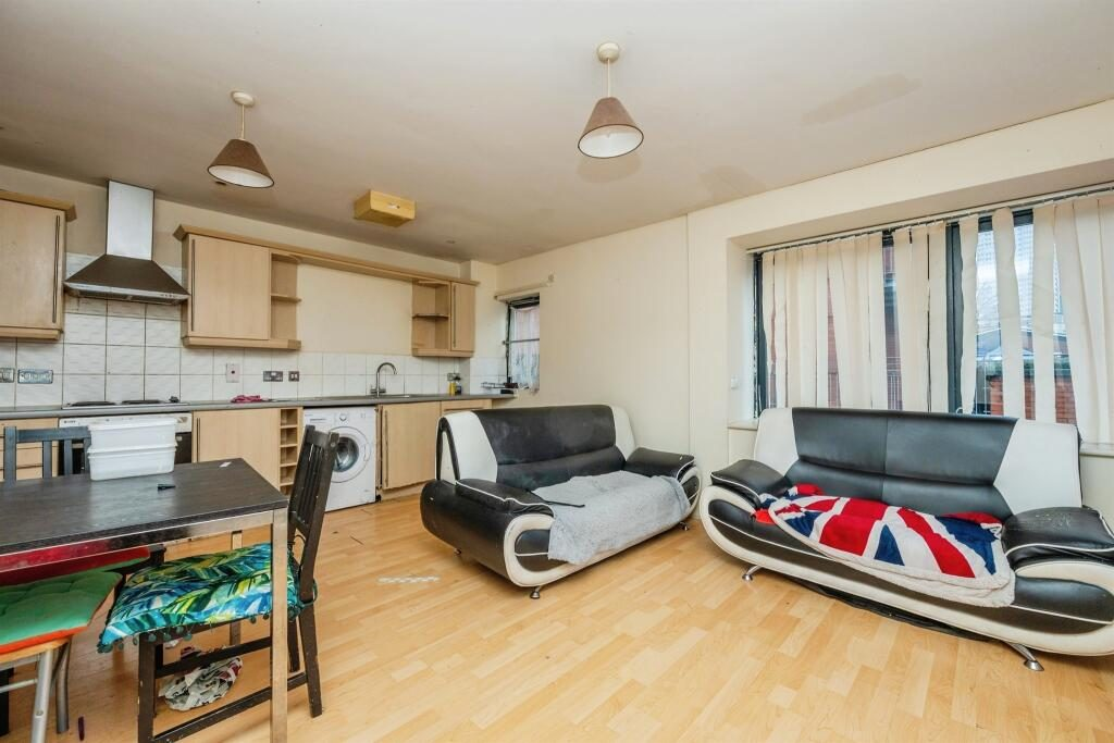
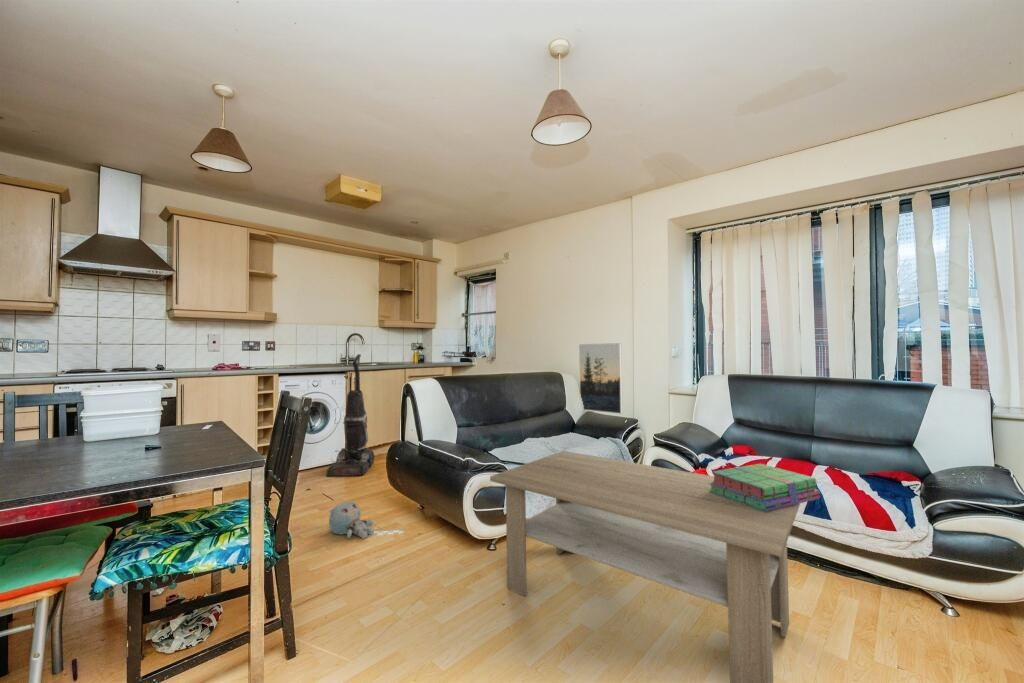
+ stack of books [709,463,821,512]
+ vacuum cleaner [325,353,375,477]
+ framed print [578,342,624,415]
+ coffee table [489,450,801,683]
+ plush toy [327,500,375,540]
